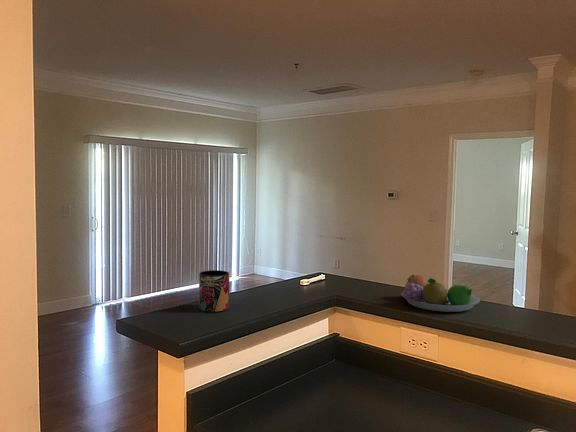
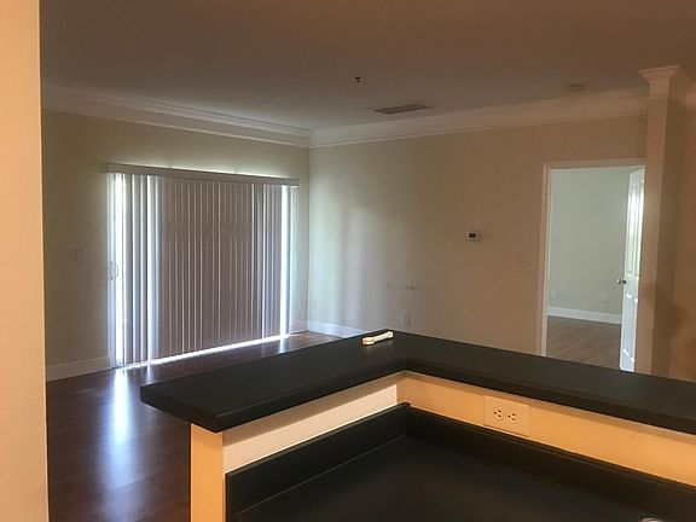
- fruit bowl [400,274,481,313]
- mug [198,269,230,313]
